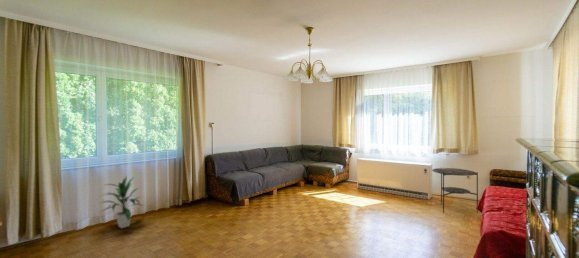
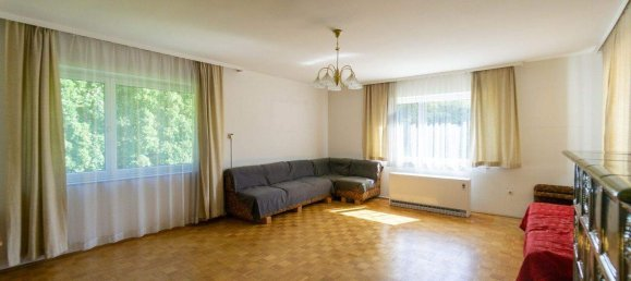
- indoor plant [99,173,144,229]
- side table [431,167,479,214]
